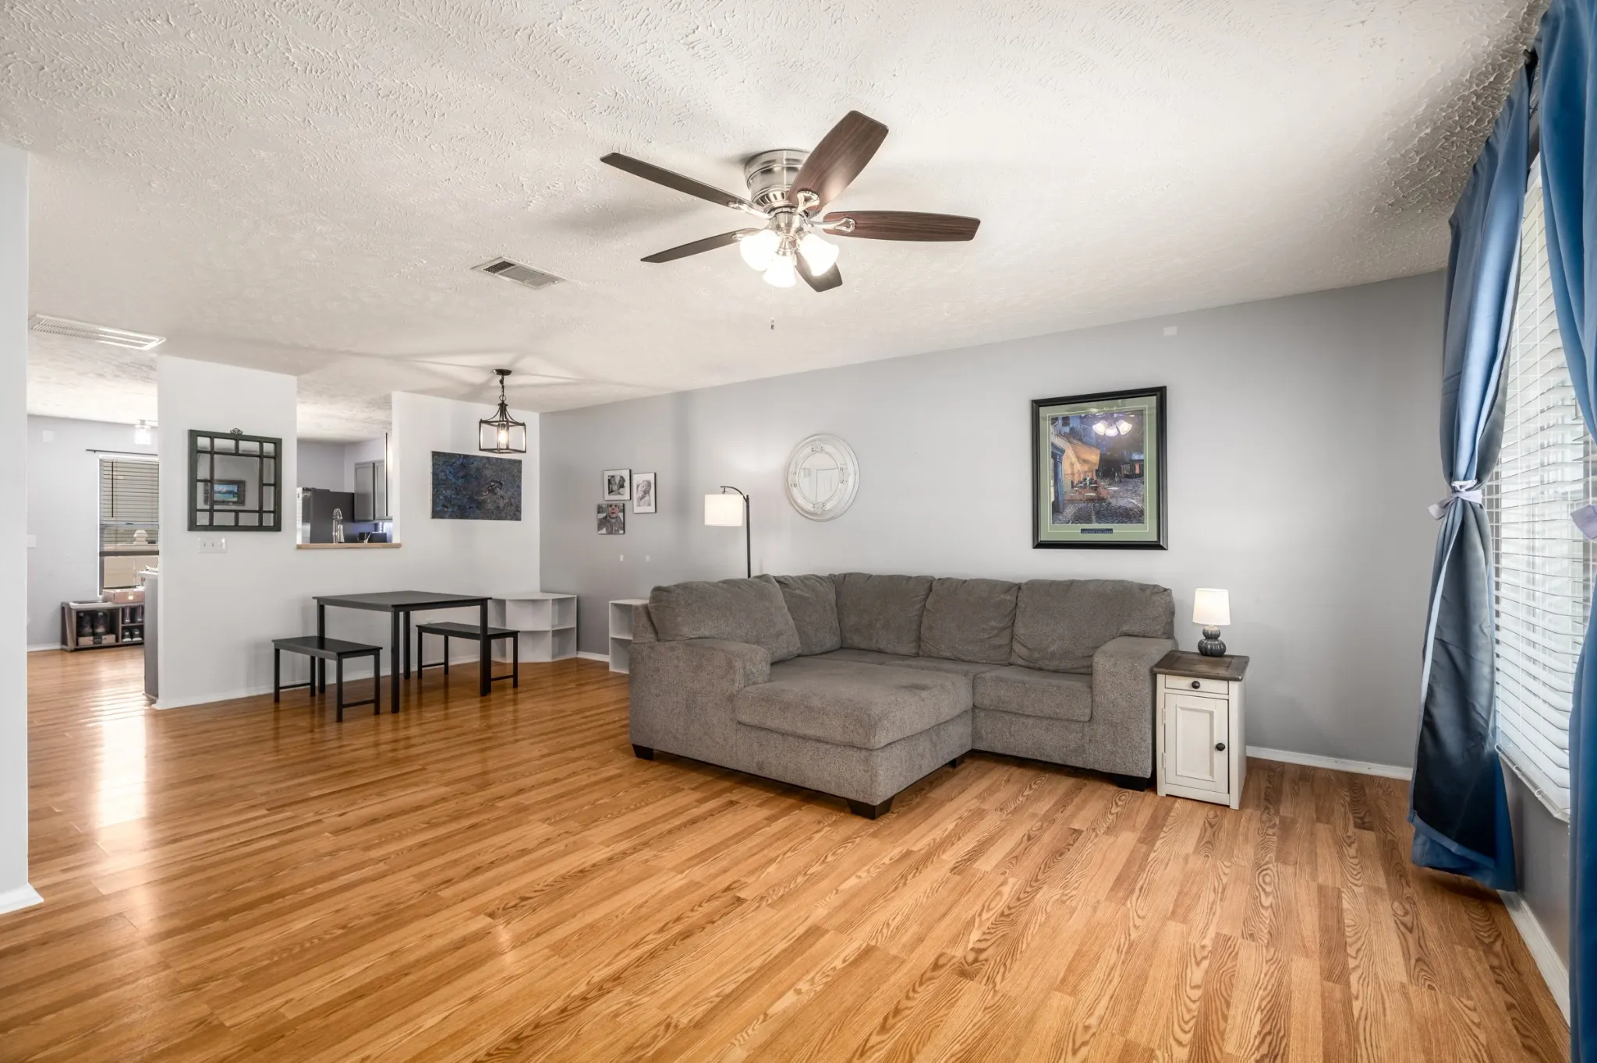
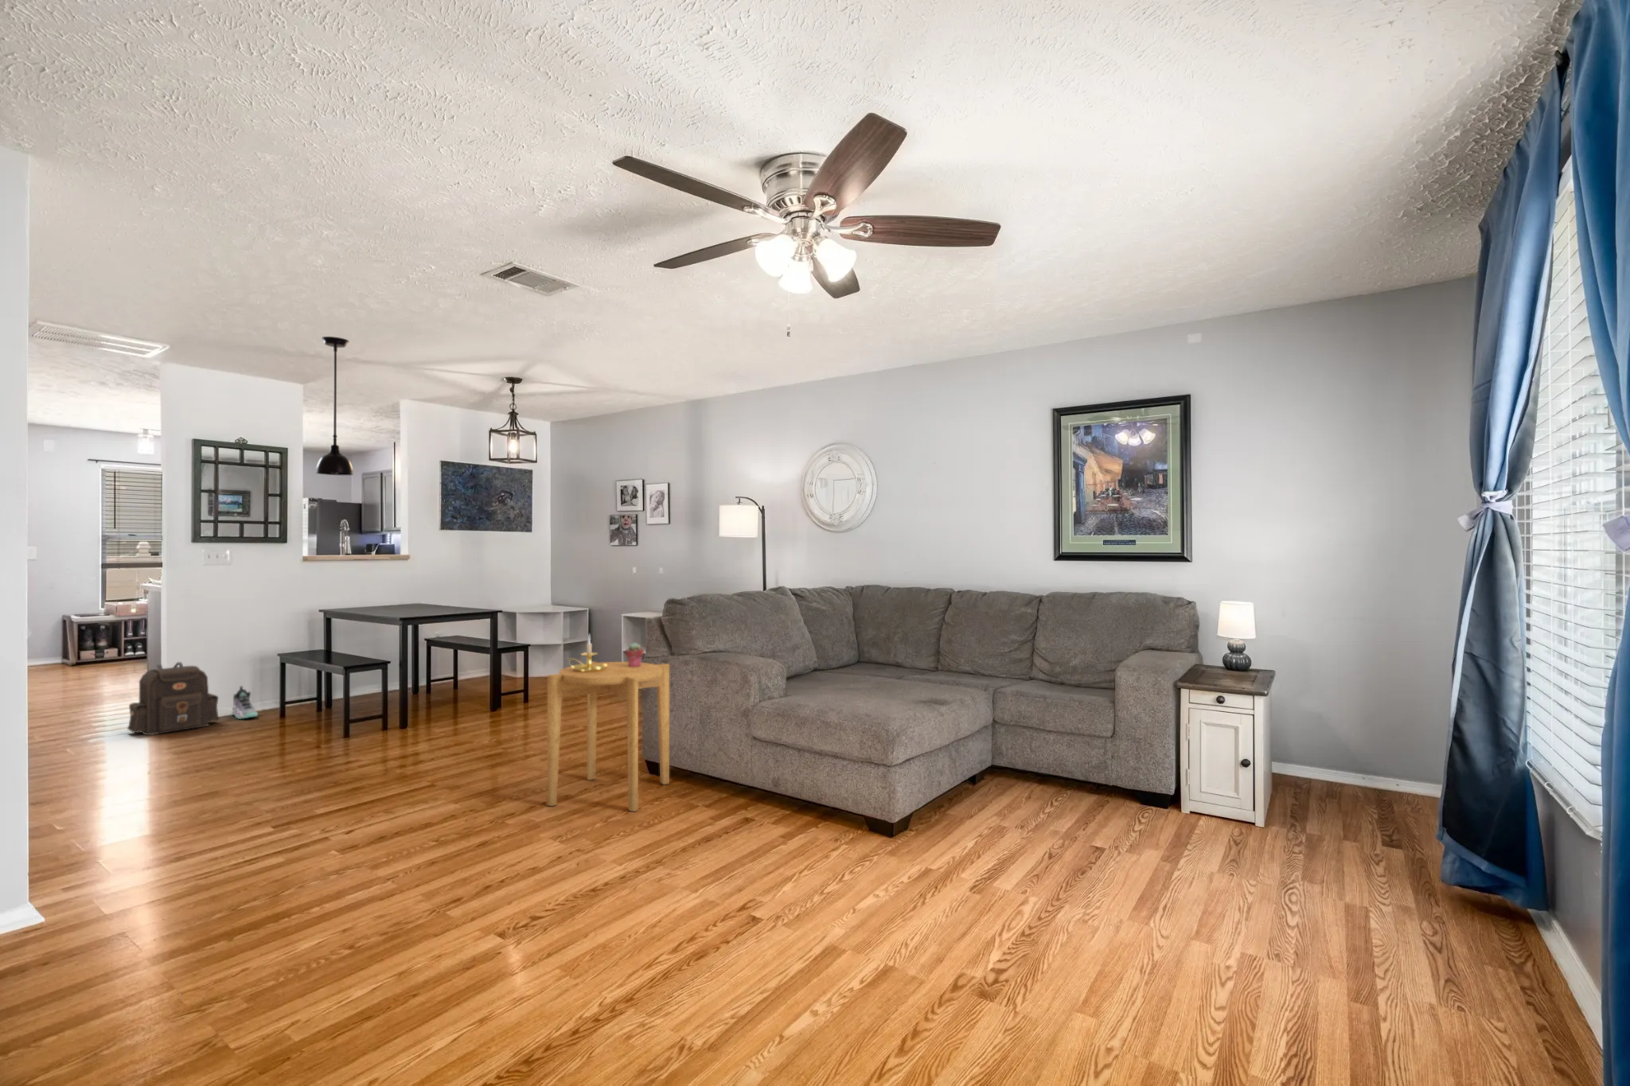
+ backpack [126,661,221,736]
+ sneaker [230,685,258,720]
+ light fixture [315,336,354,476]
+ side table [547,661,670,812]
+ potted succulent [624,641,645,668]
+ candle holder [565,634,607,673]
